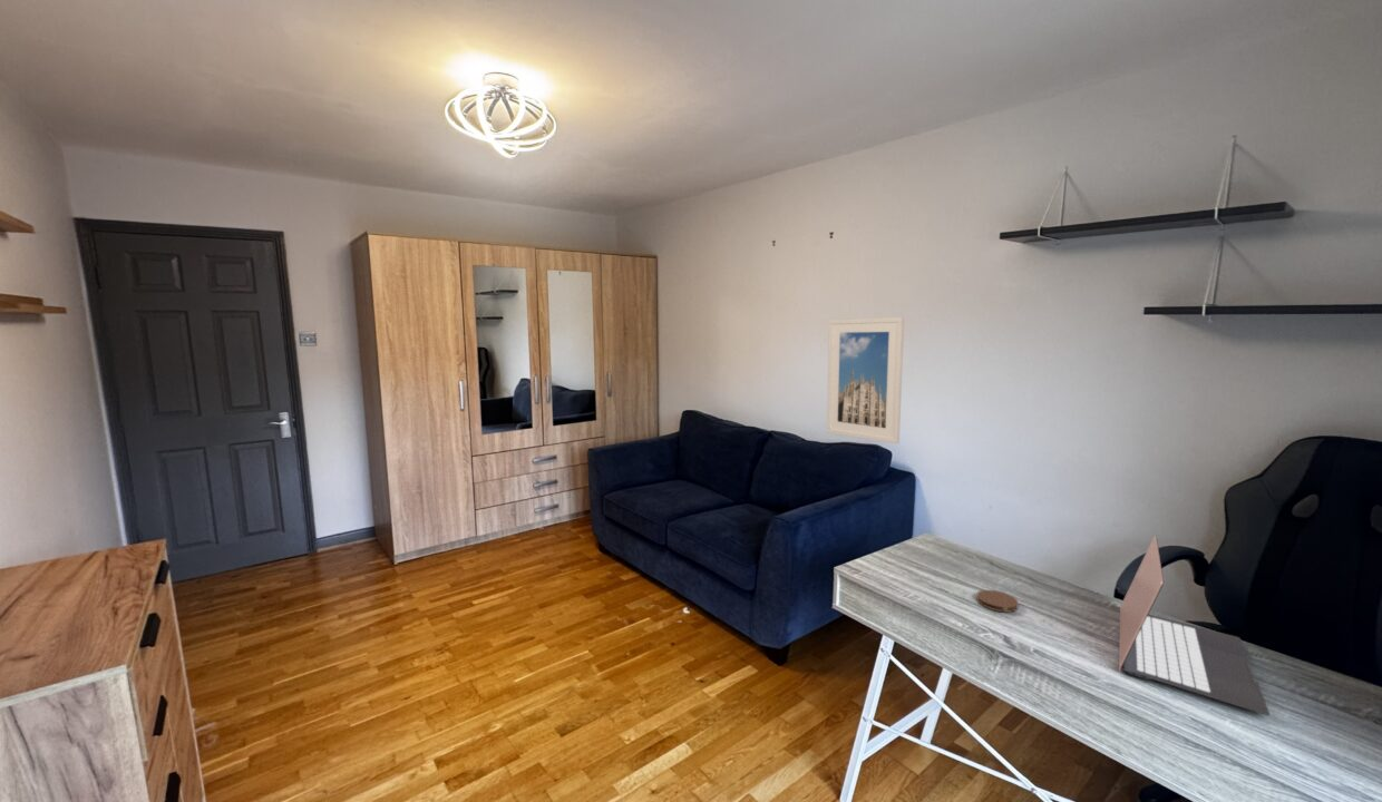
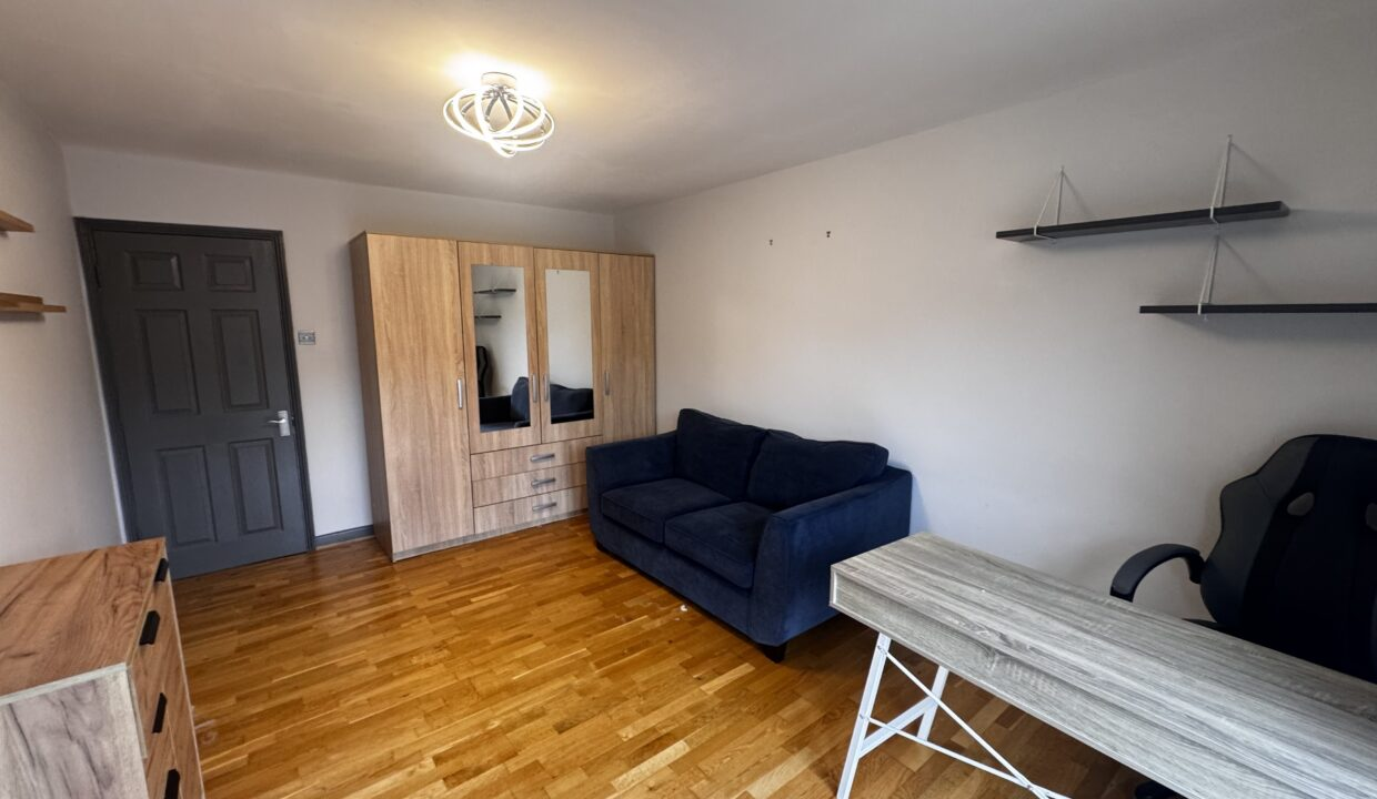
- coaster [975,589,1020,614]
- laptop [1118,535,1271,716]
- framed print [826,316,905,444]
